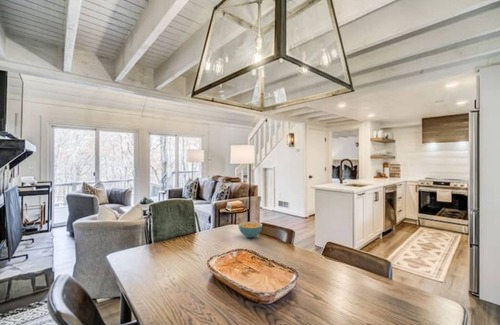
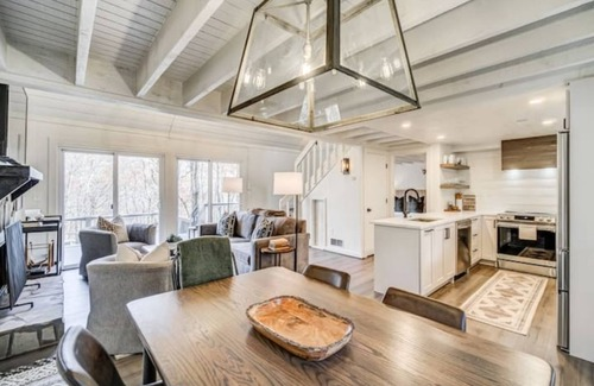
- cereal bowl [237,221,263,239]
